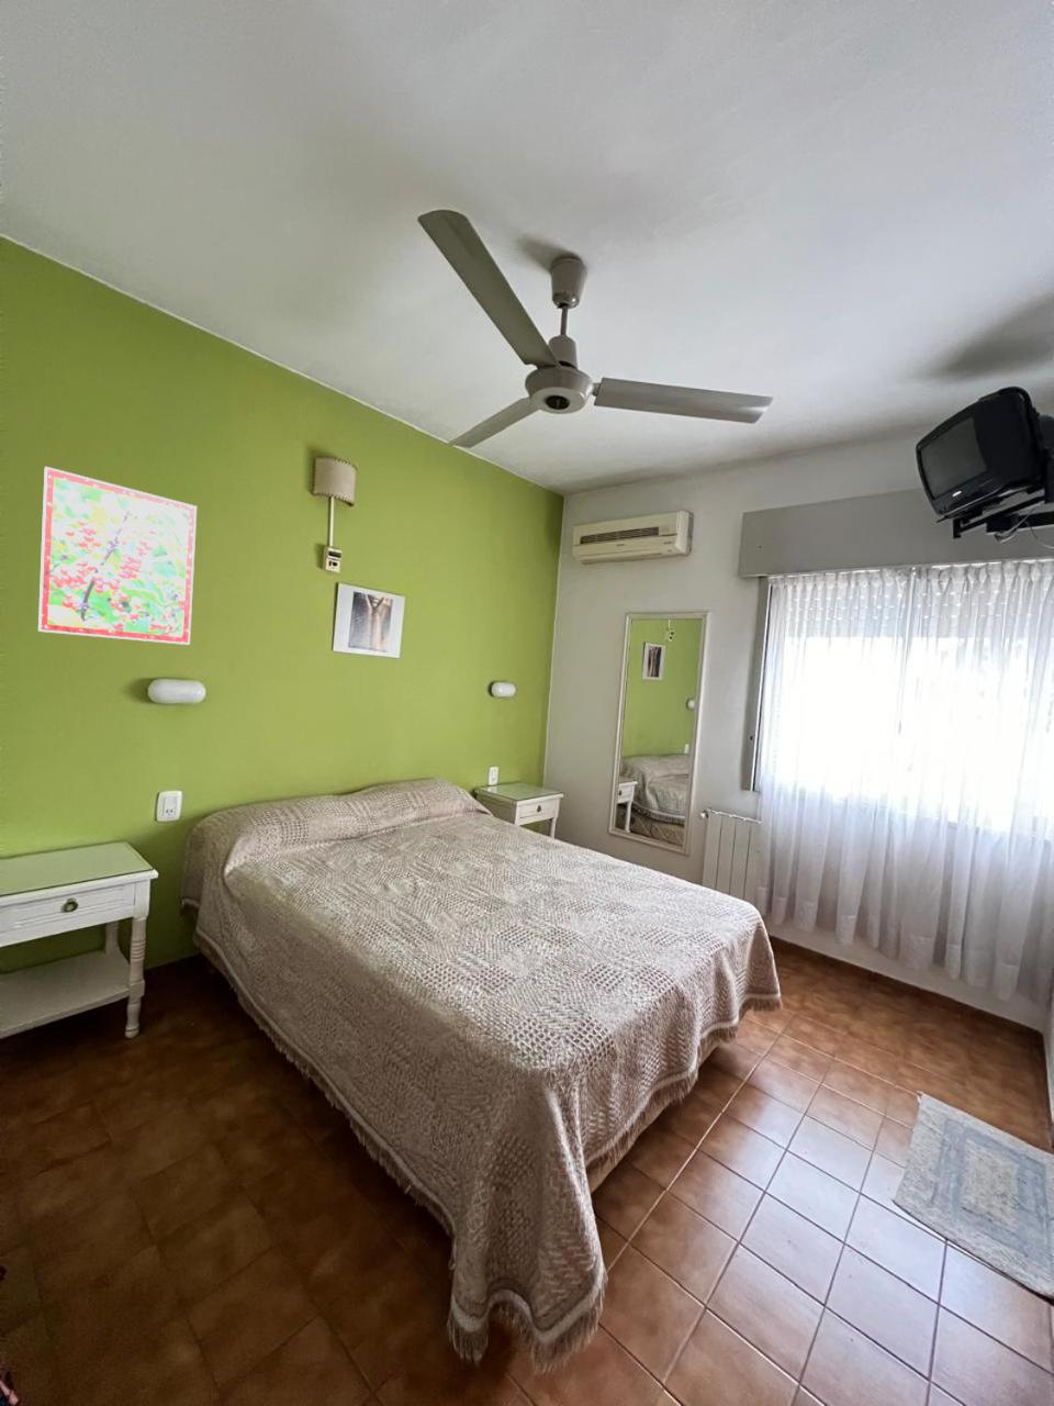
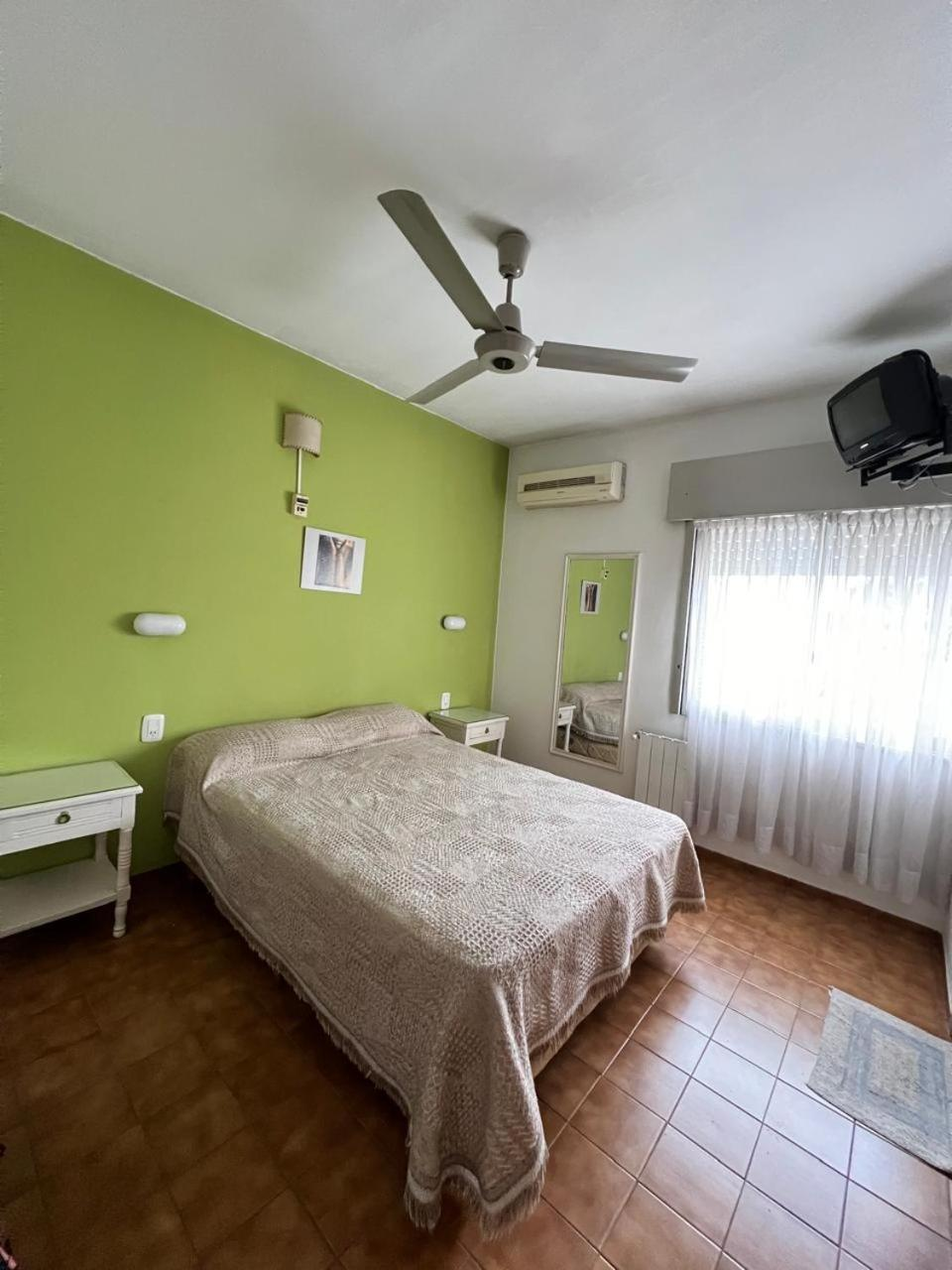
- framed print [37,466,198,645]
